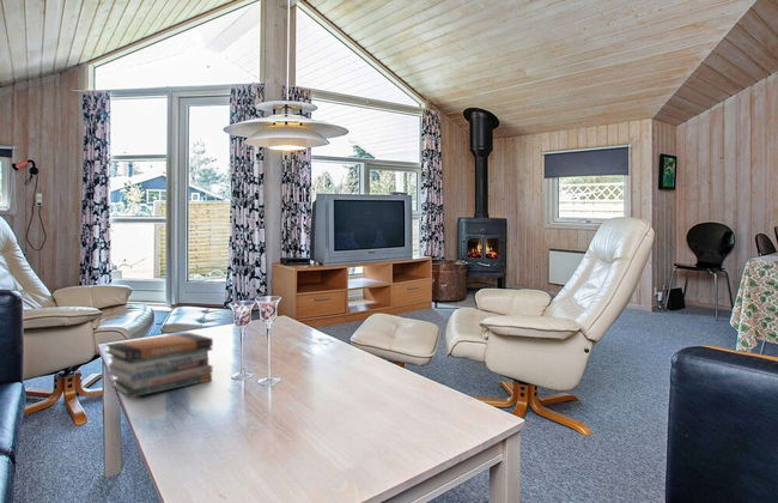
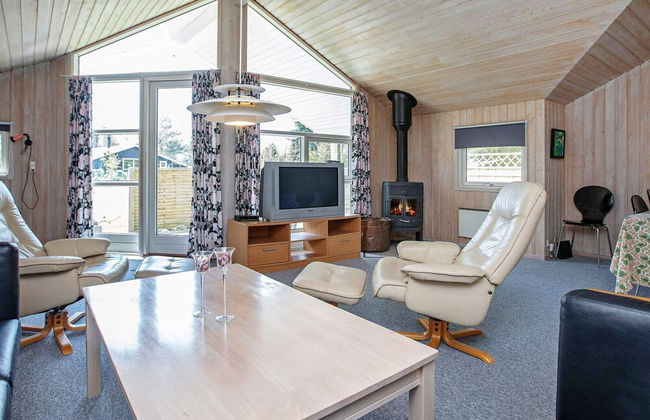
- book stack [104,332,214,399]
